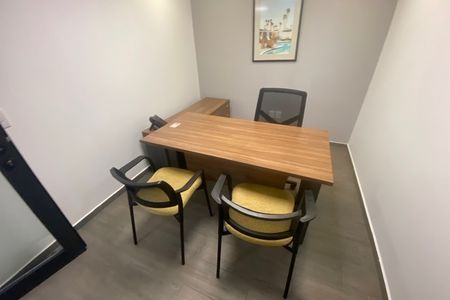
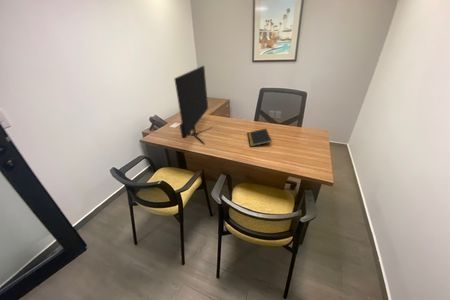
+ monitor [173,65,213,144]
+ notepad [246,127,273,147]
